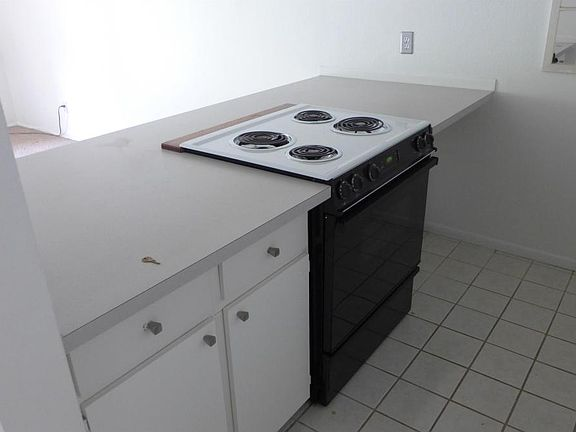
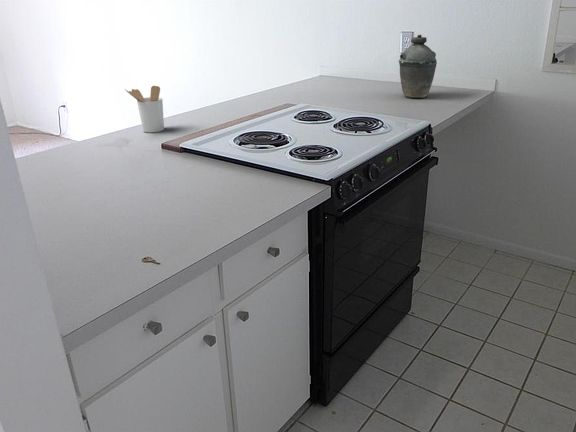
+ utensil holder [124,85,165,133]
+ kettle [398,33,438,99]
